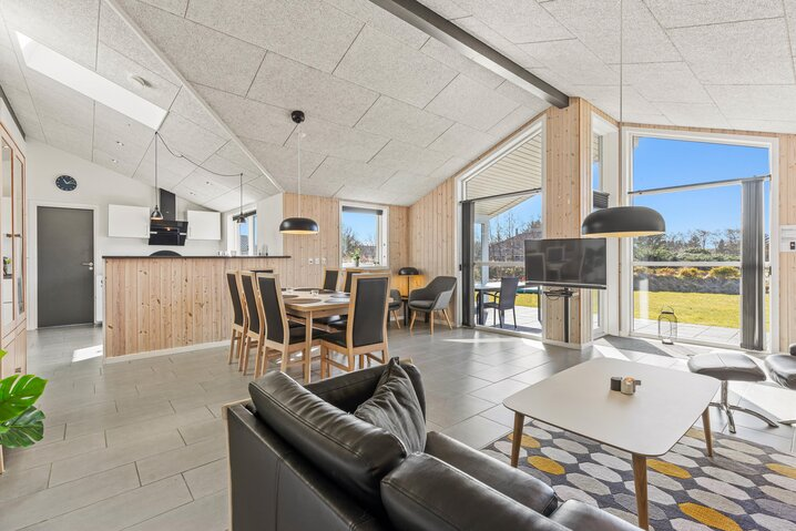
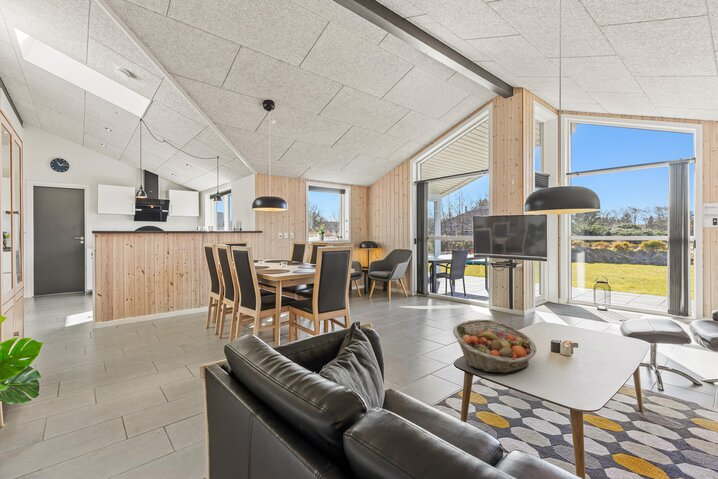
+ fruit basket [452,318,537,374]
